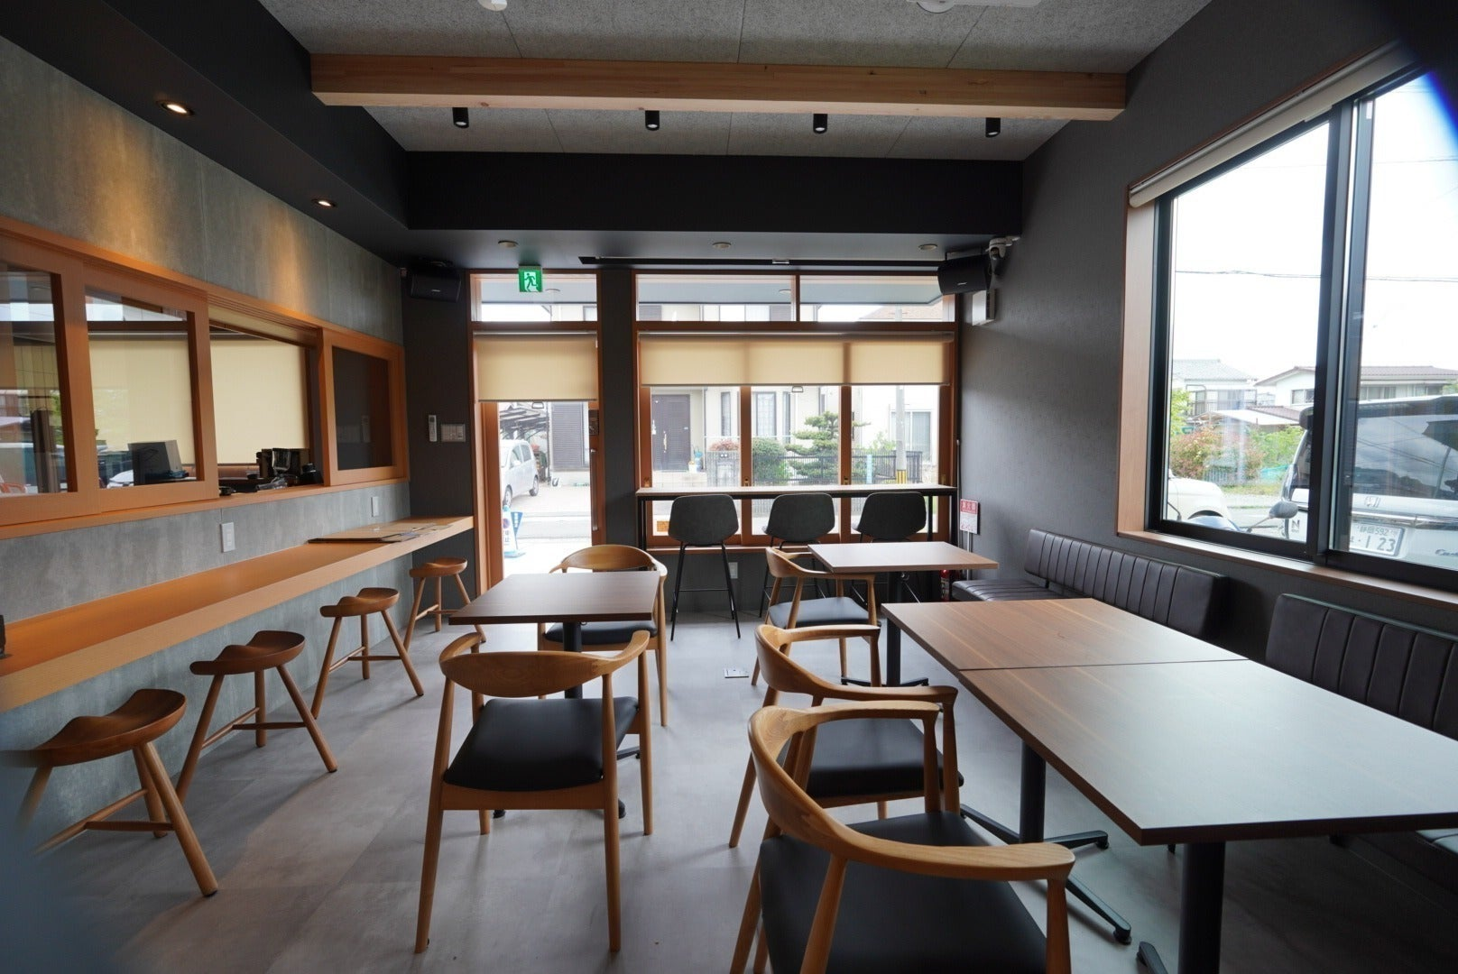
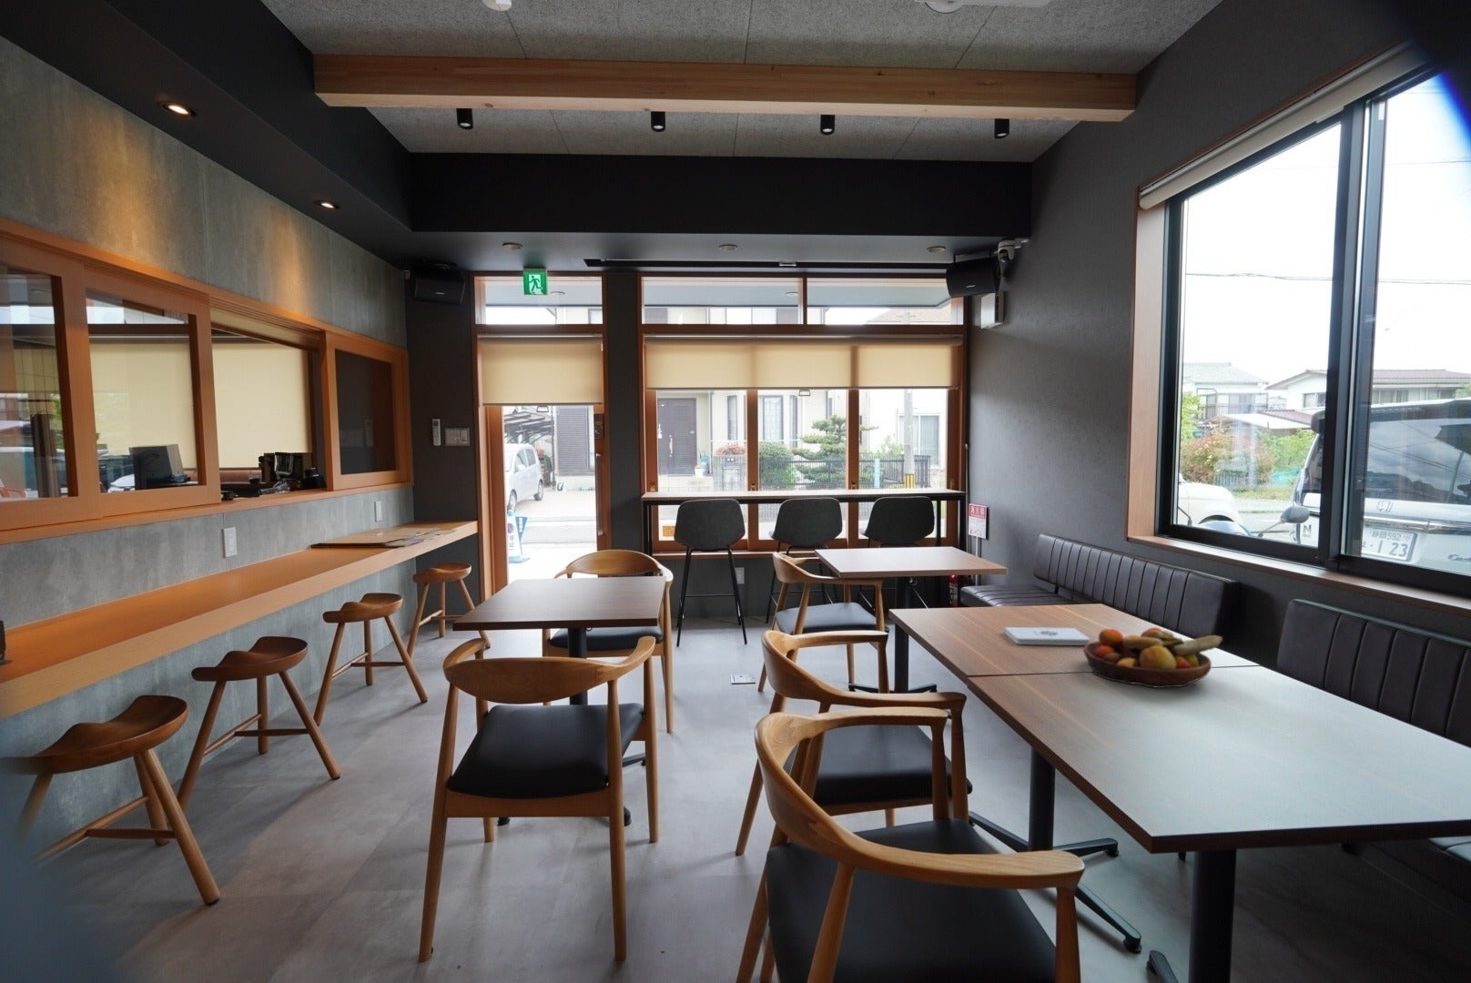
+ notepad [1003,626,1090,646]
+ fruit bowl [1083,626,1223,689]
